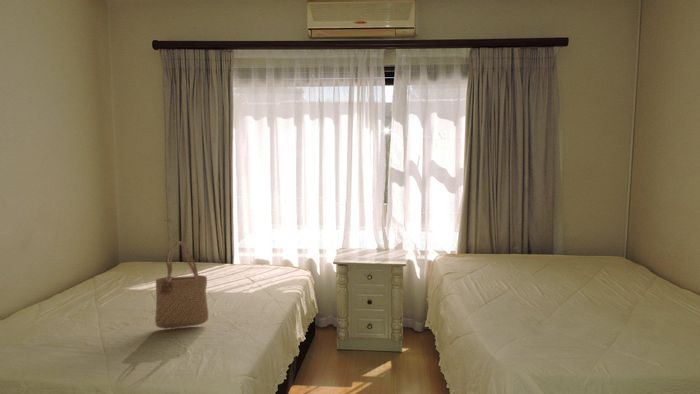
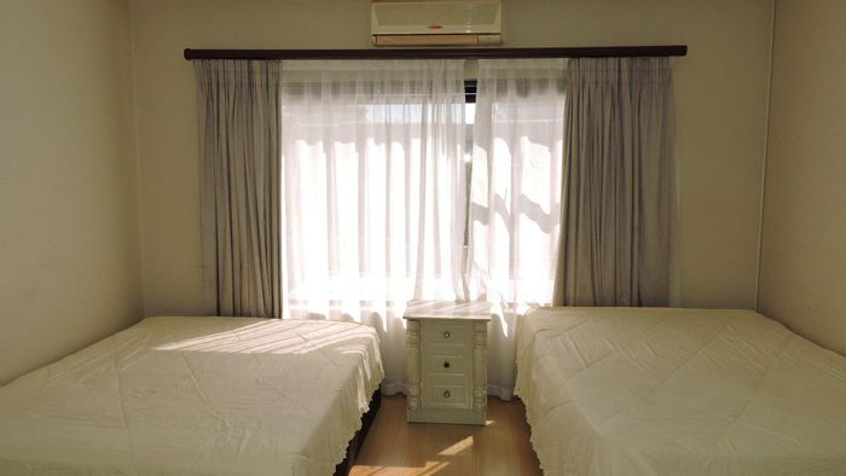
- tote bag [154,240,209,329]
